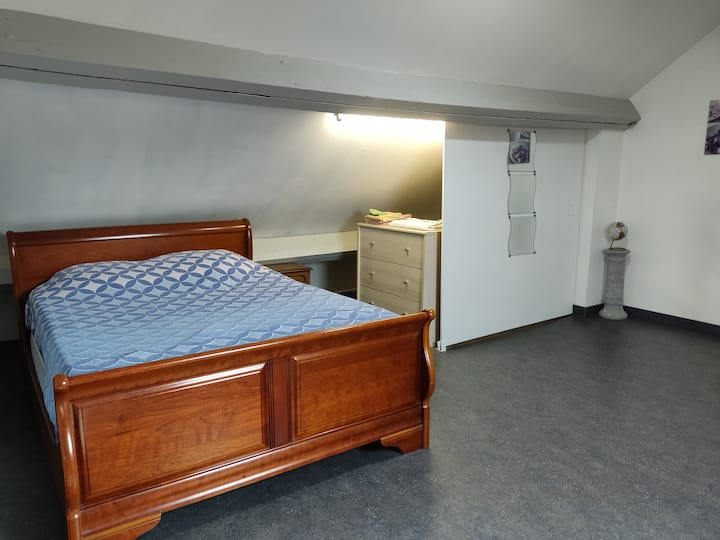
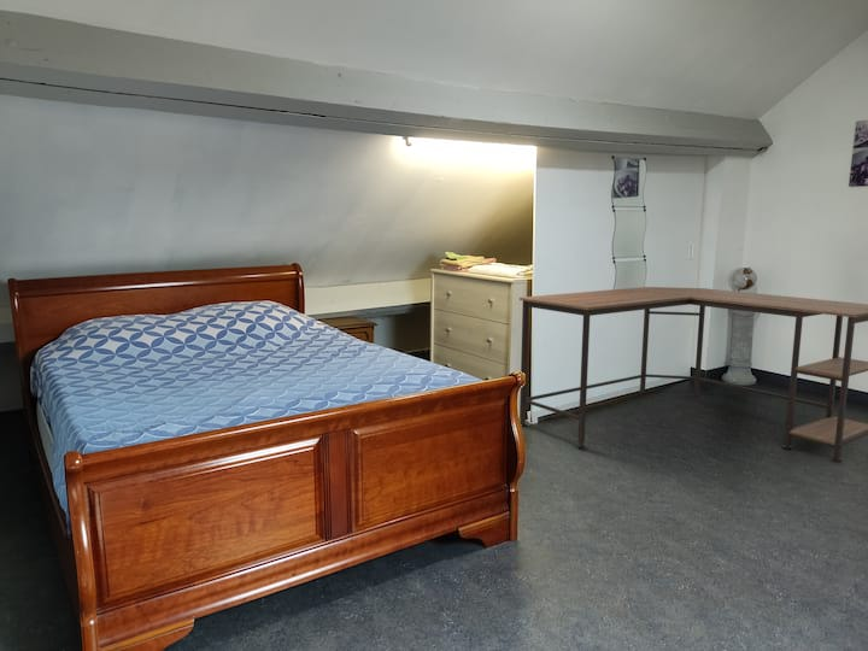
+ desk [518,286,868,464]
